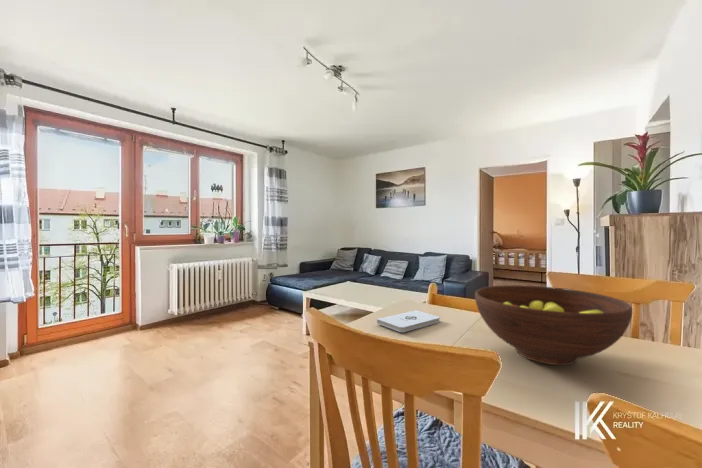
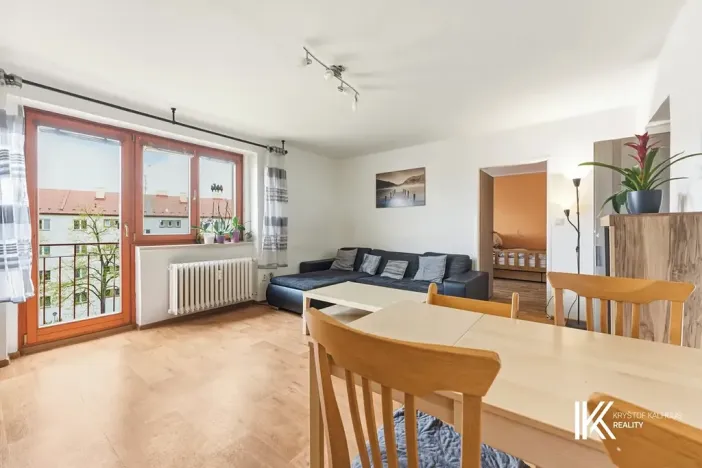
- fruit bowl [474,284,633,366]
- notepad [376,309,441,333]
